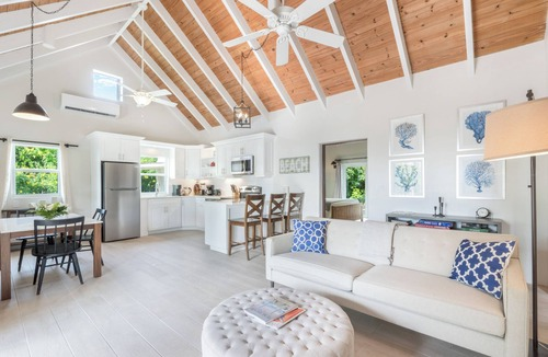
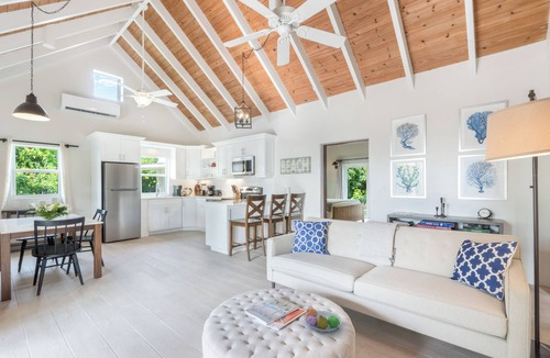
+ fruit bowl [304,306,343,333]
